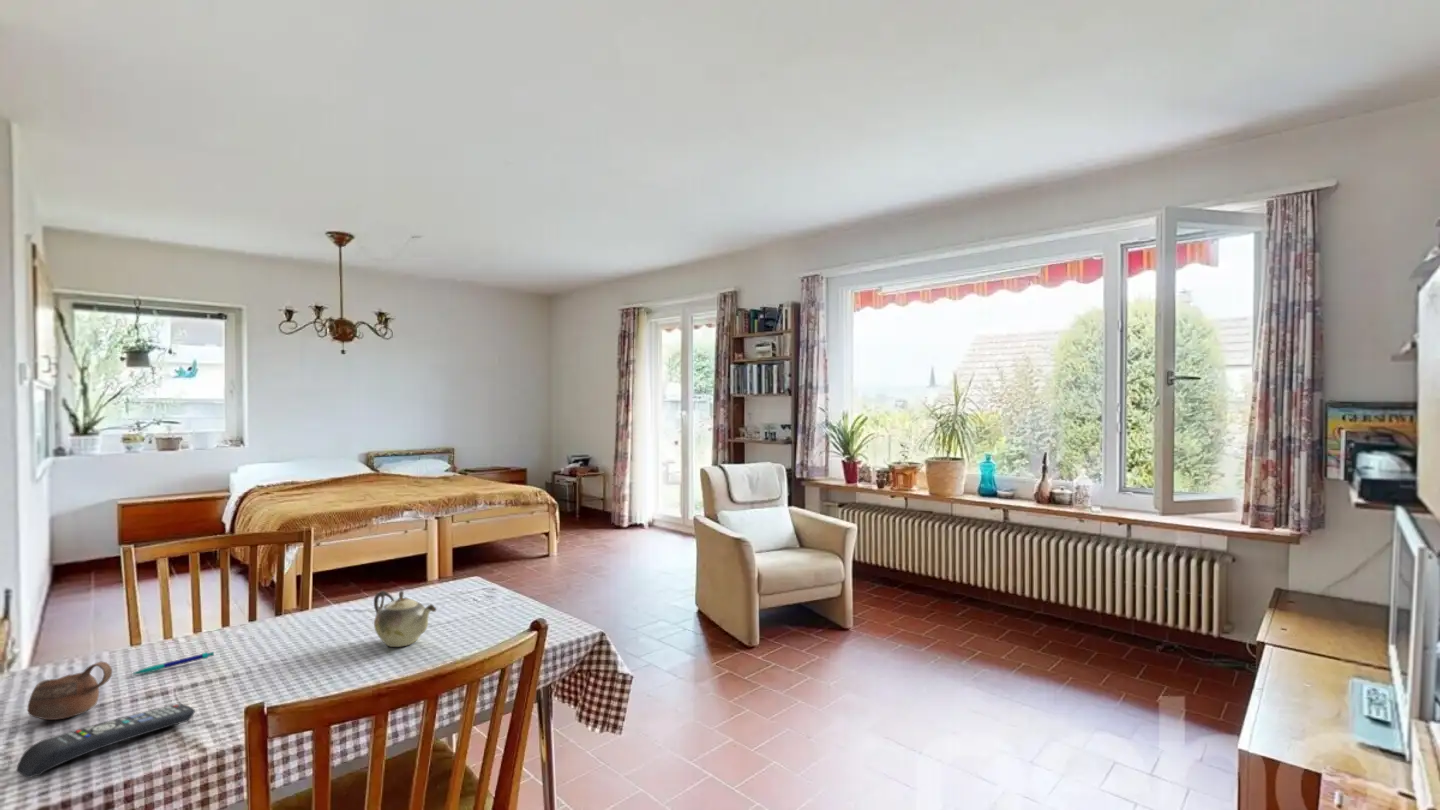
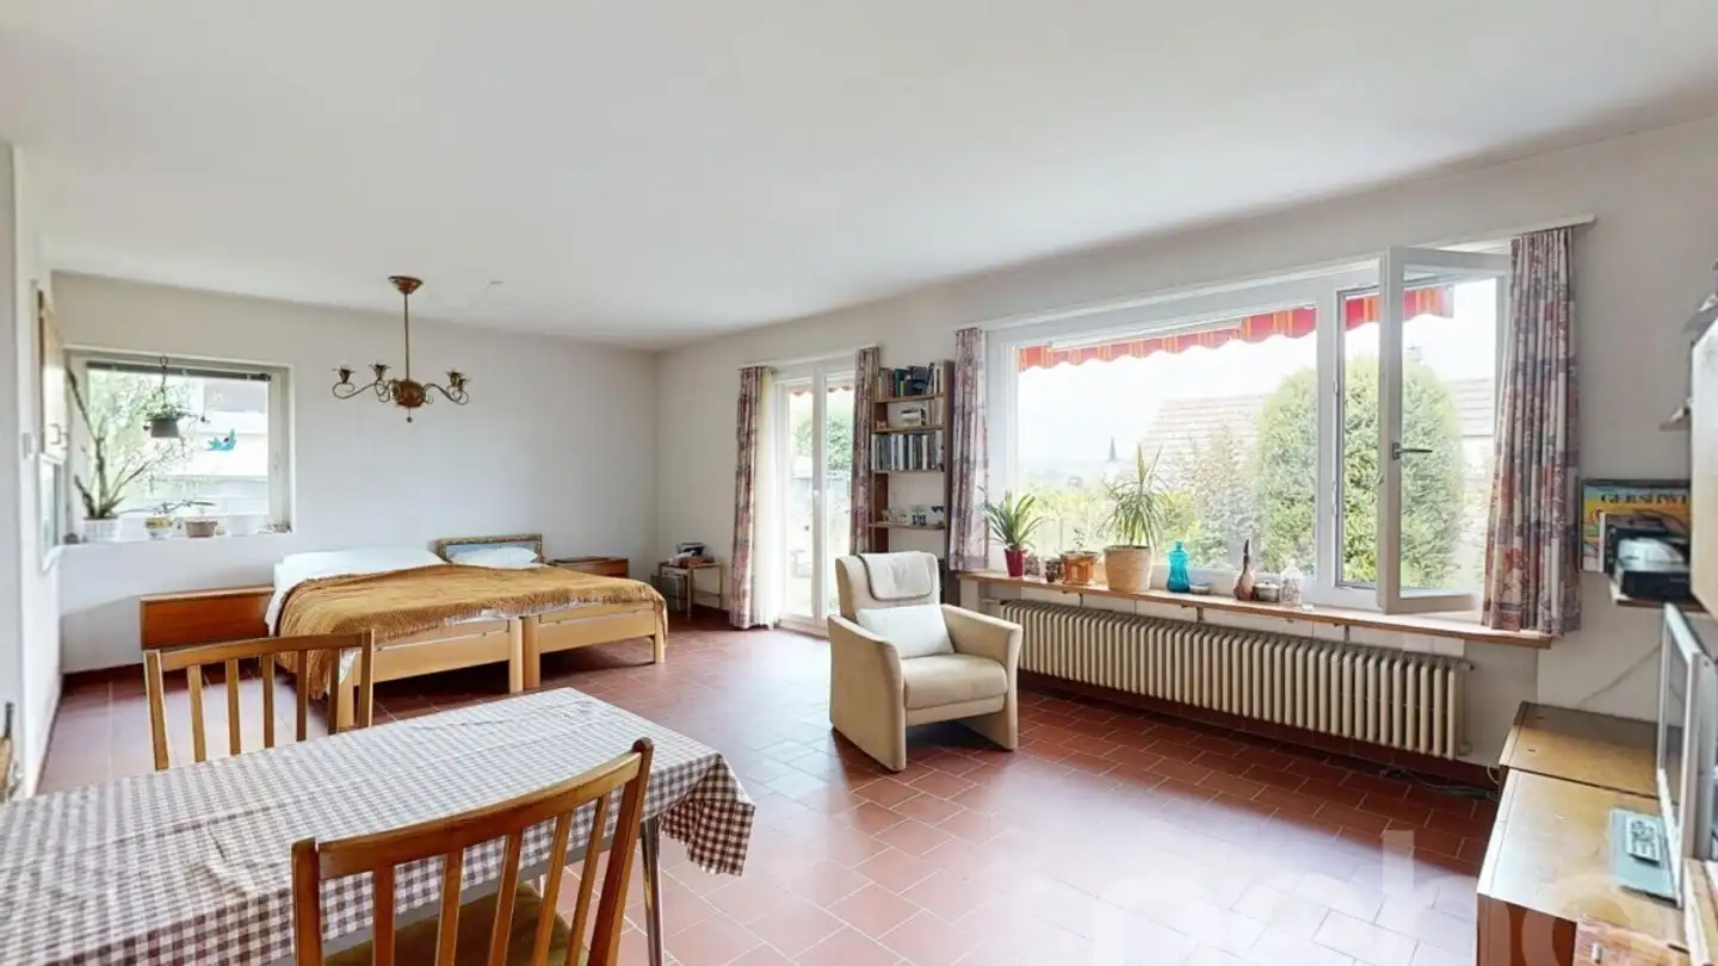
- teapot [373,589,437,648]
- pen [131,651,215,676]
- cup [27,661,113,721]
- remote control [16,703,196,779]
